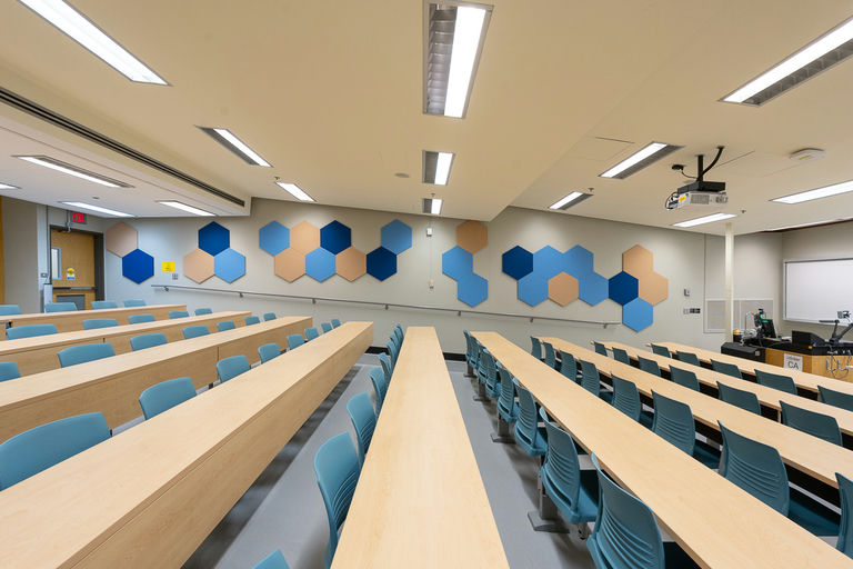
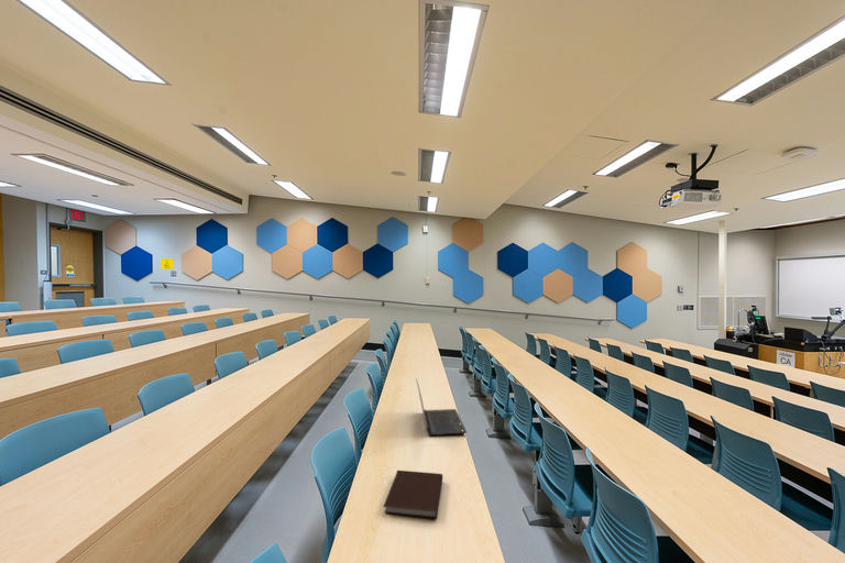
+ laptop [415,377,468,437]
+ notebook [382,470,443,520]
